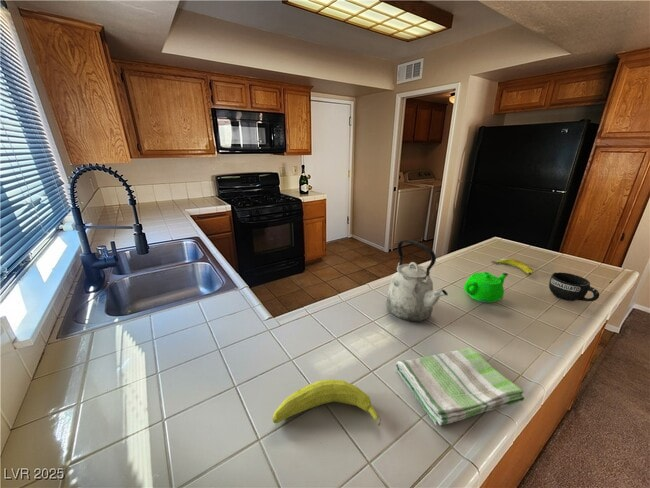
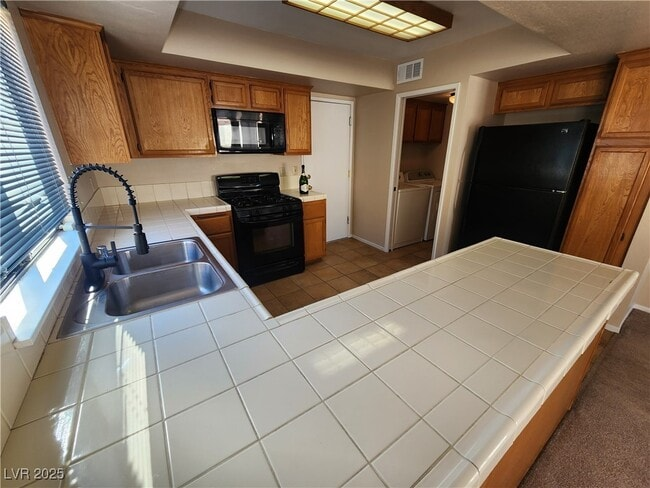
- dish towel [394,347,525,426]
- fruit [272,378,382,427]
- banana [491,257,534,275]
- mug [548,271,600,302]
- teapot [463,271,509,304]
- kettle [386,239,449,322]
